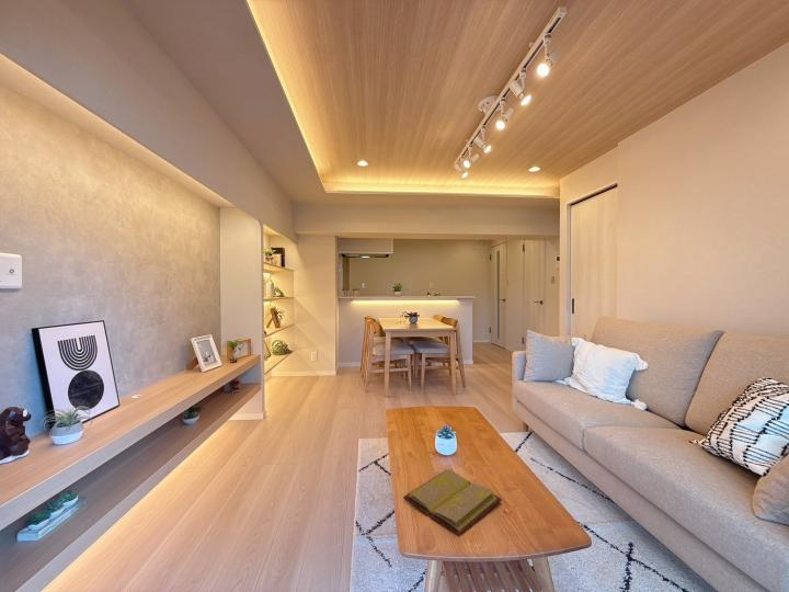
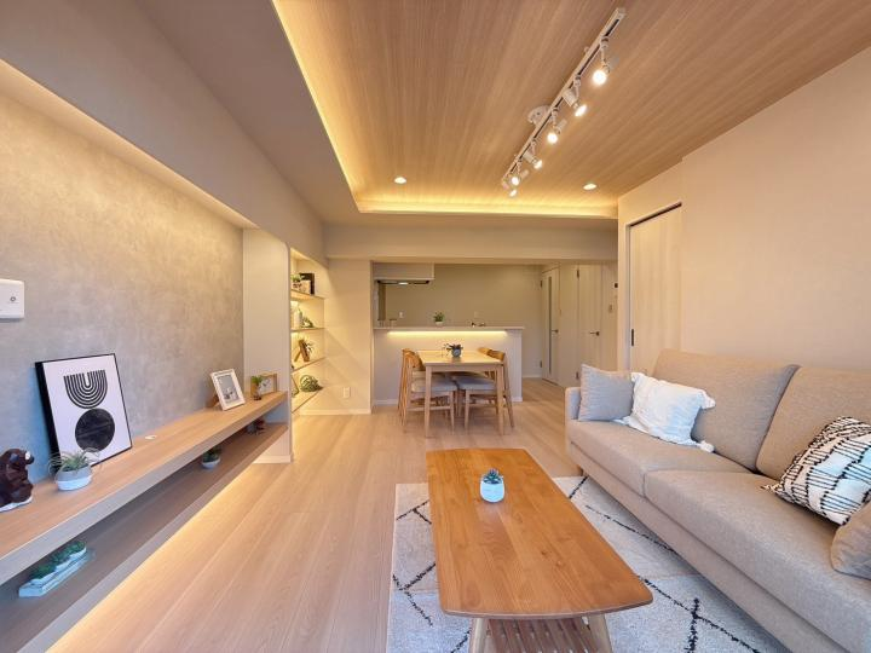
- diary [402,468,503,537]
